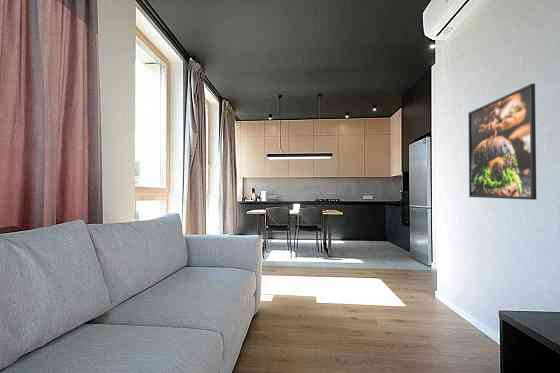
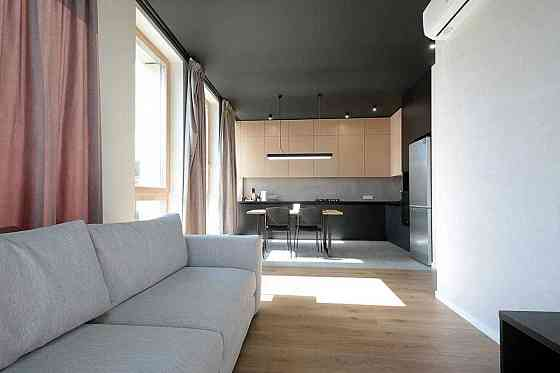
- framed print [467,83,537,201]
